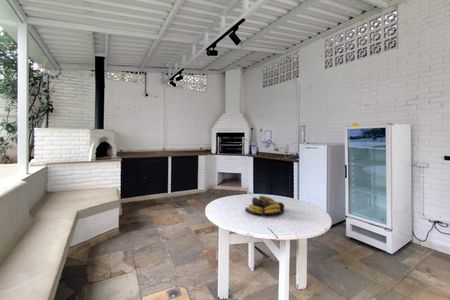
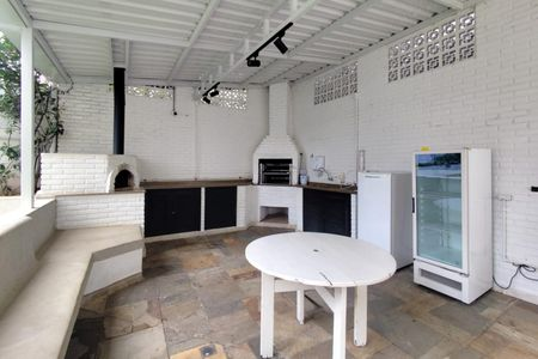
- fruit bowl [244,195,286,215]
